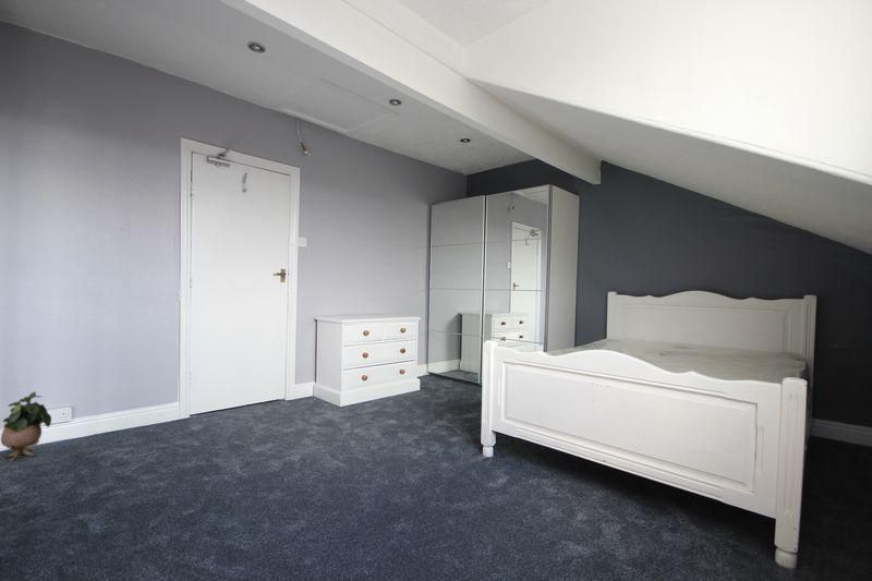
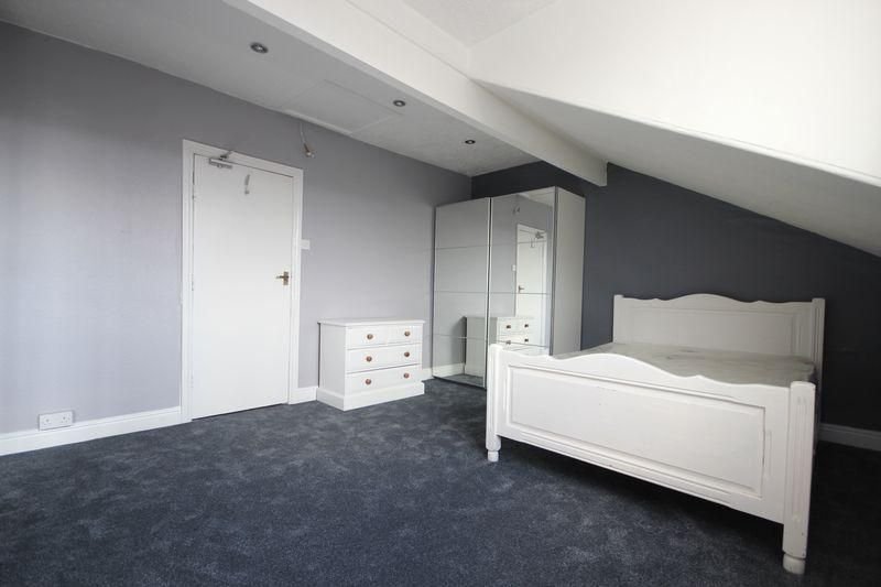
- potted plant [0,390,52,462]
